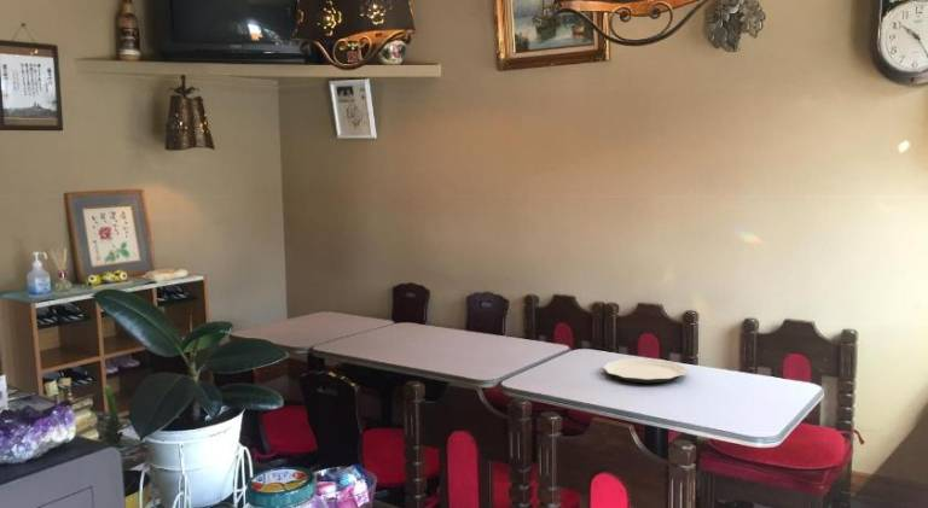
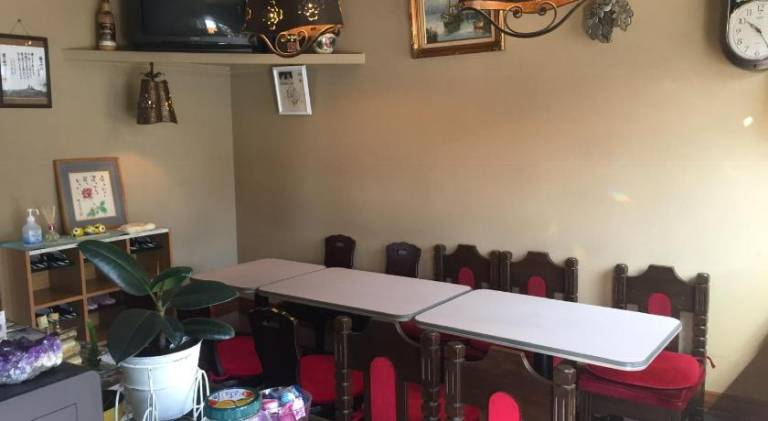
- plate [602,357,689,384]
